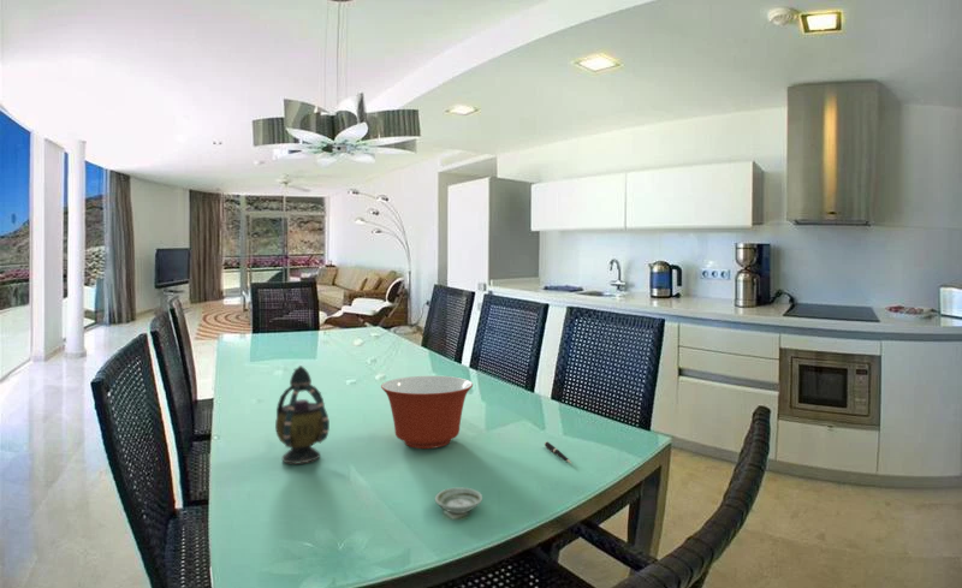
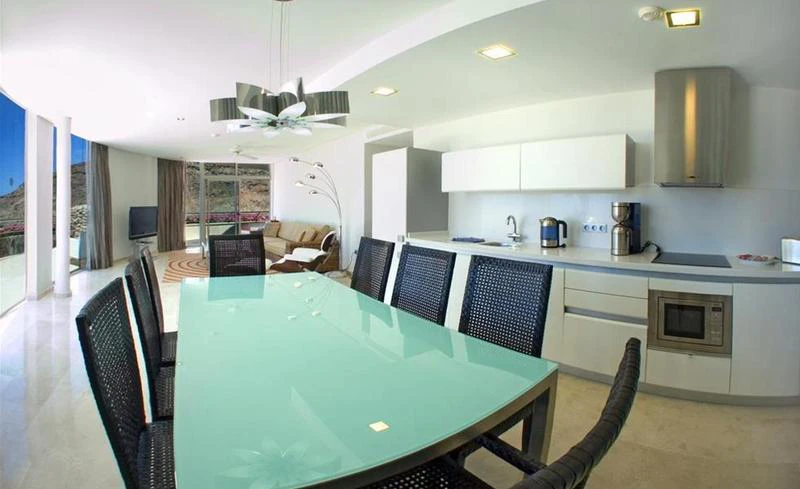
- pen [544,440,574,465]
- saucer [434,487,483,515]
- teapot [274,364,331,465]
- mixing bowl [380,375,474,450]
